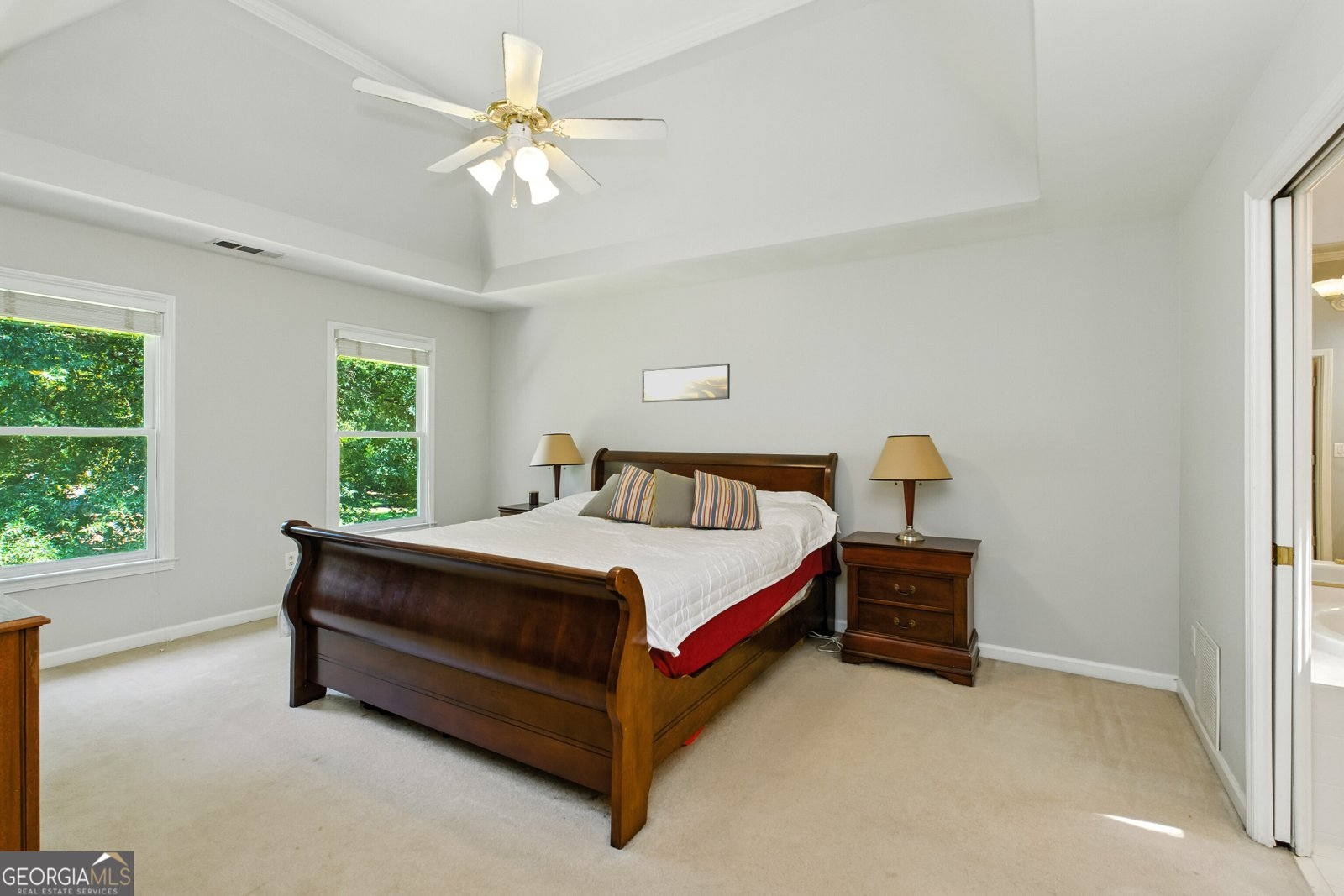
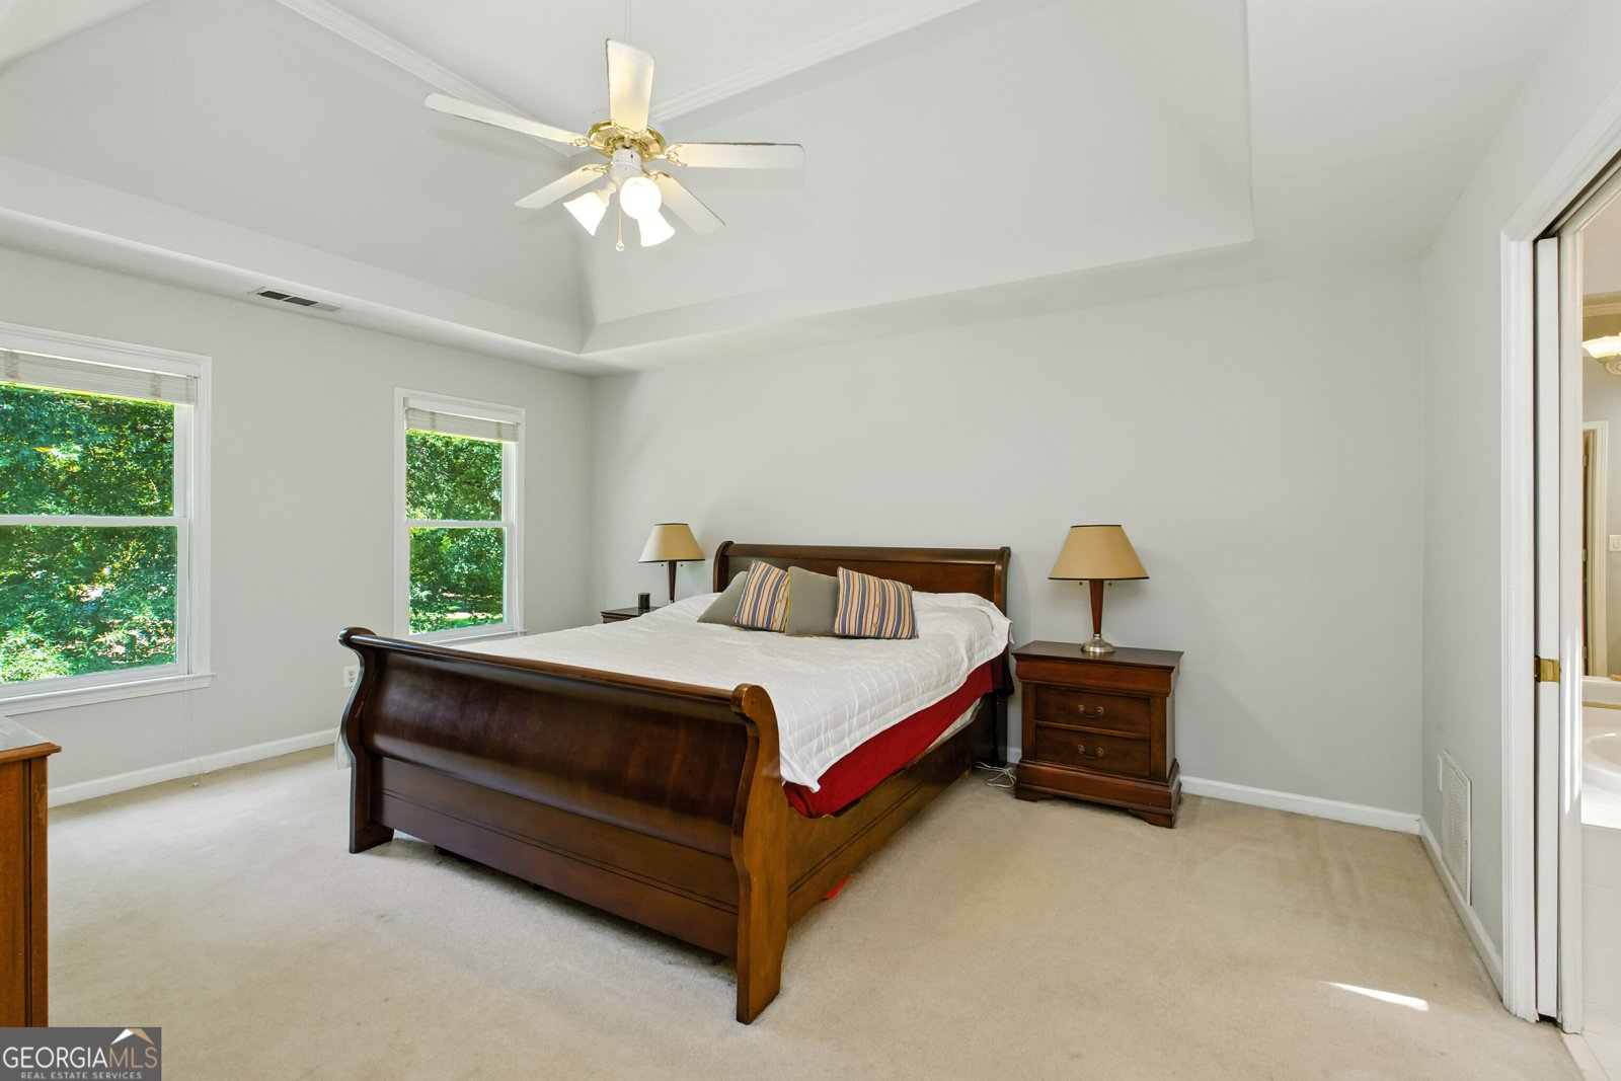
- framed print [641,363,731,403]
